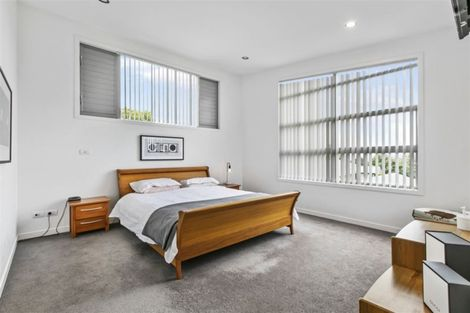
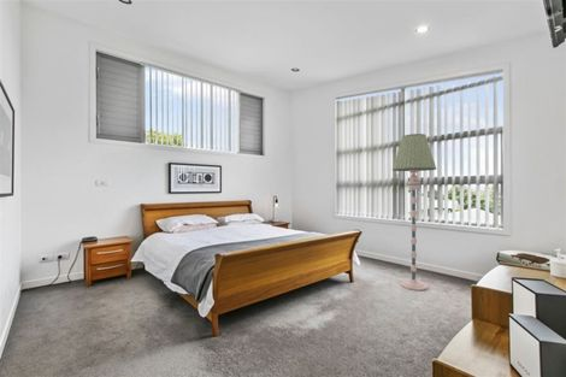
+ floor lamp [391,132,437,291]
